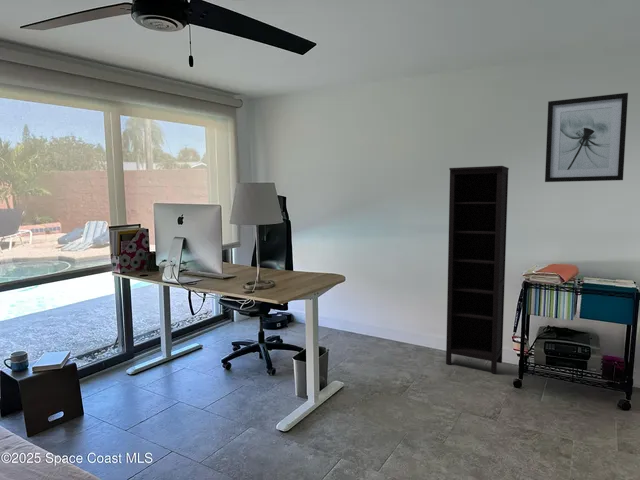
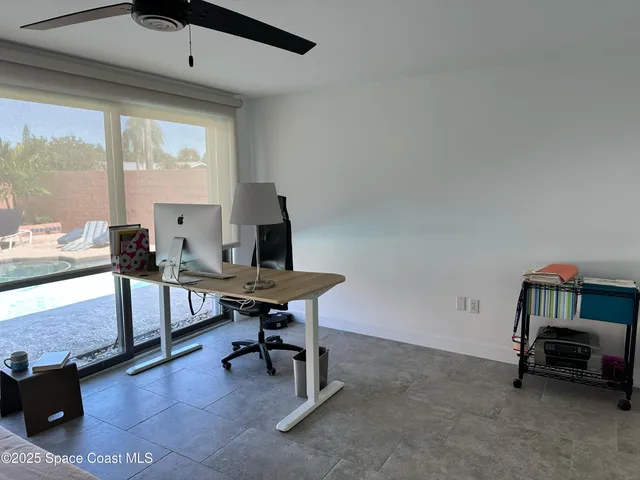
- bookcase [445,165,510,374]
- wall art [544,92,629,183]
